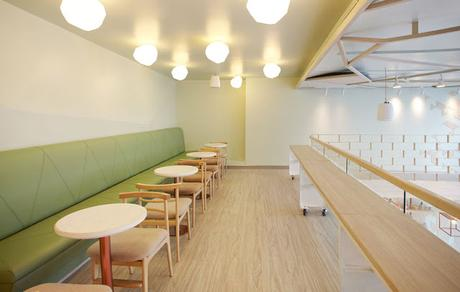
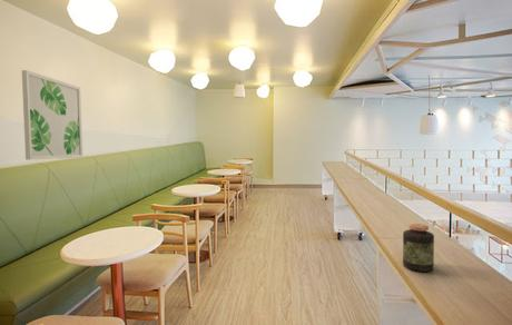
+ wall art [21,69,83,161]
+ jar [402,223,435,273]
